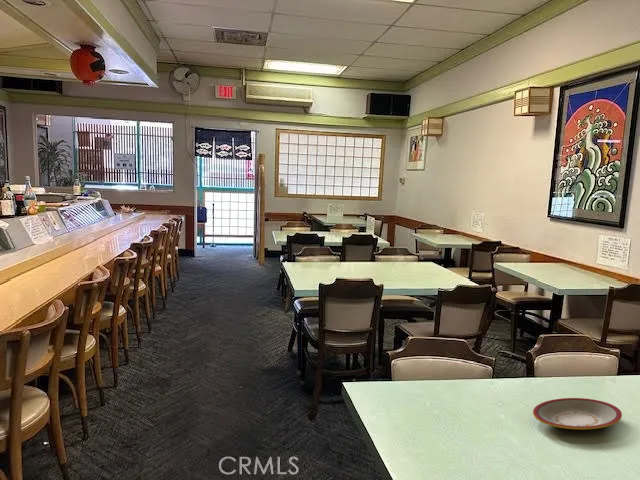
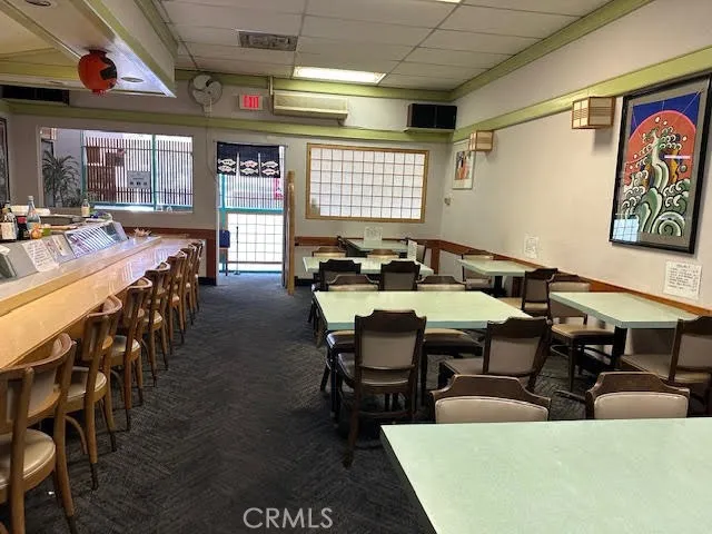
- plate [532,397,623,430]
